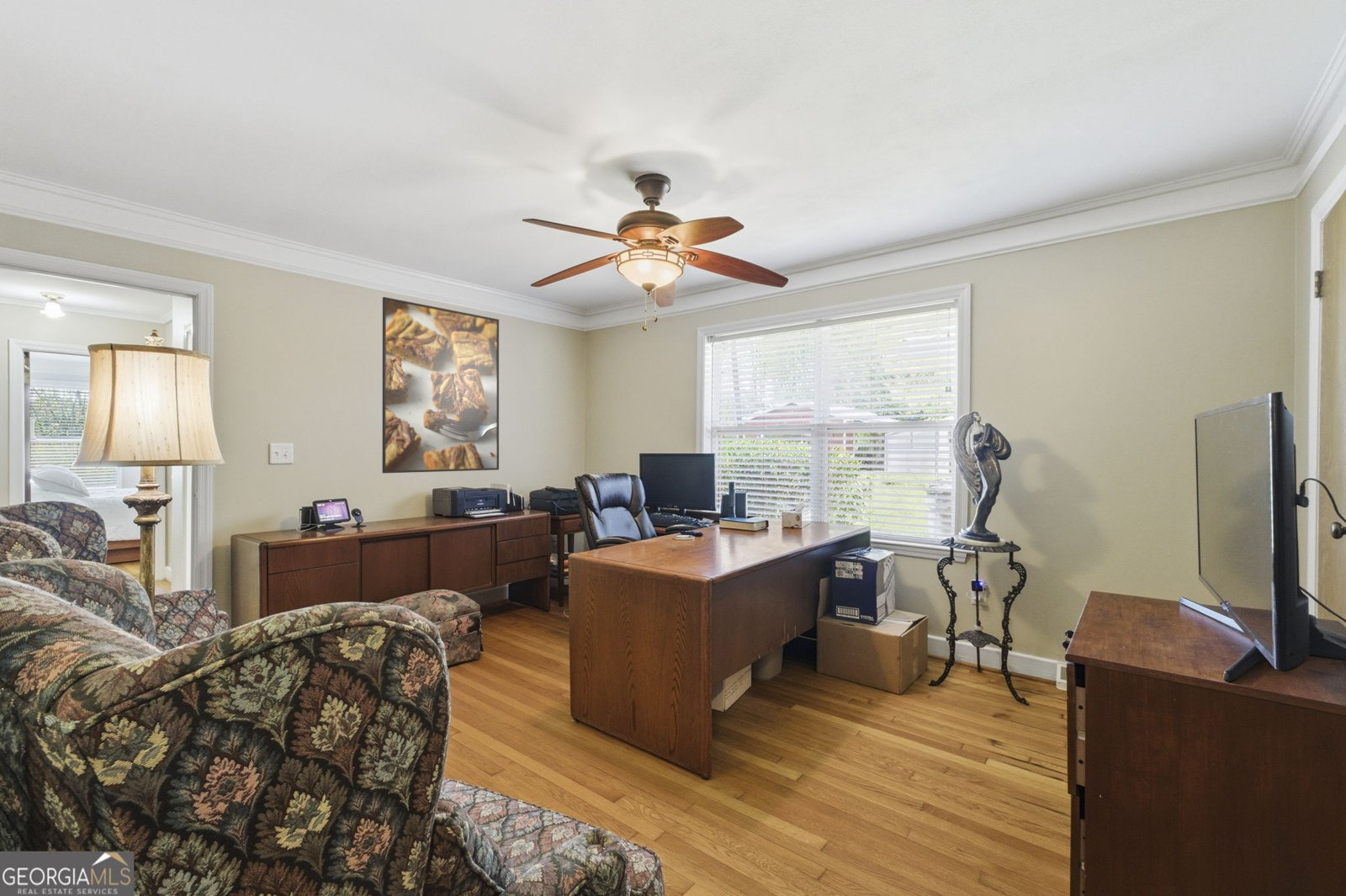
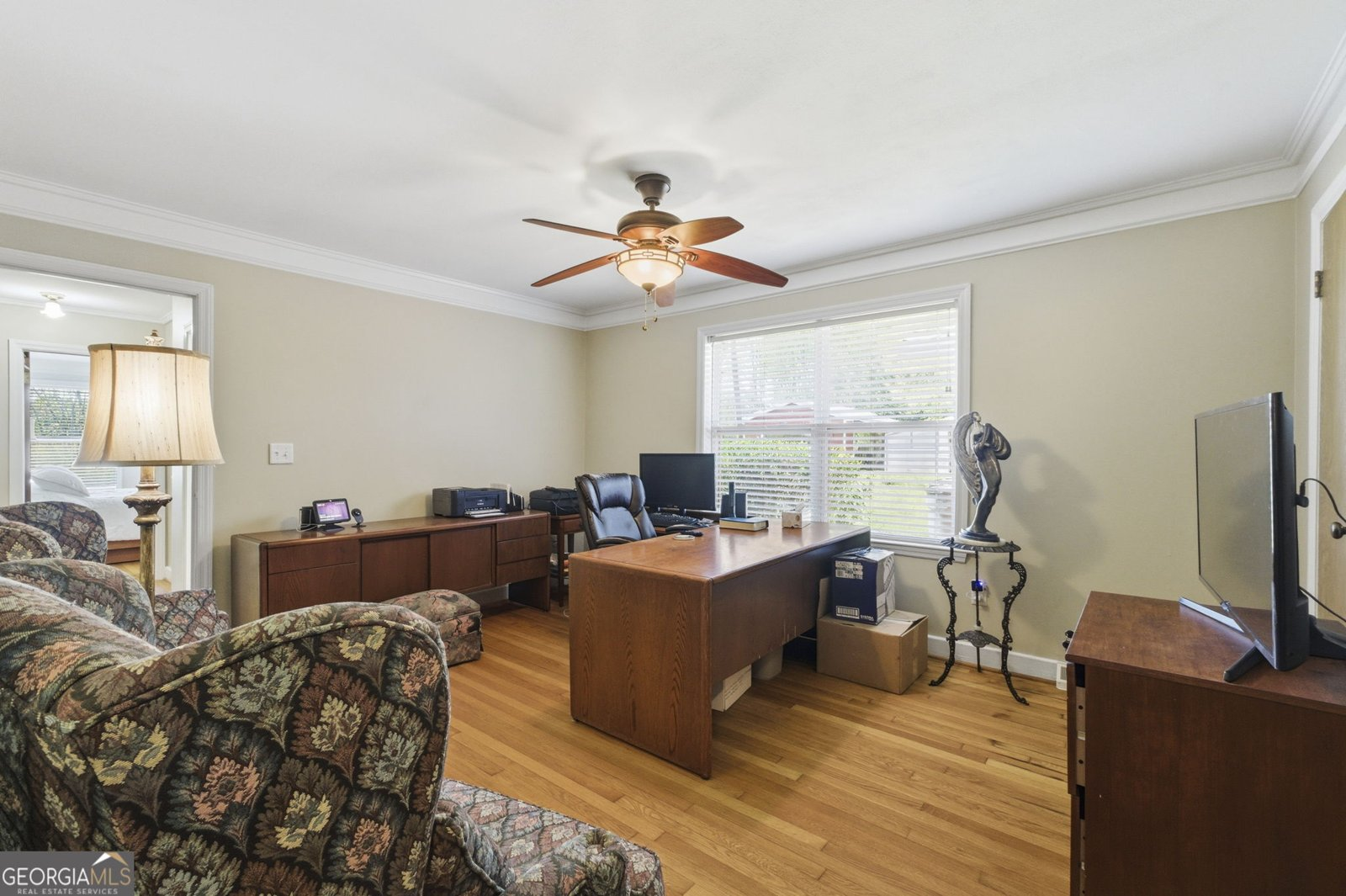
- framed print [381,296,500,474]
